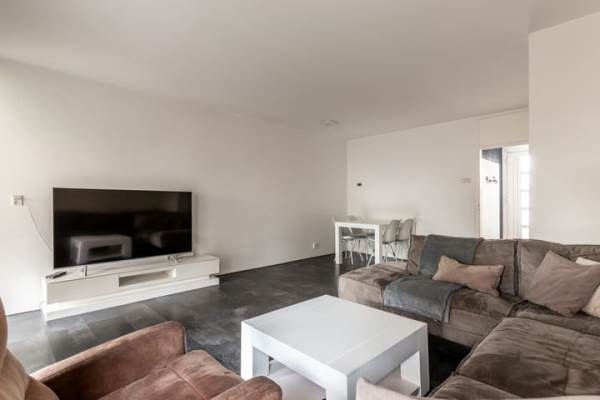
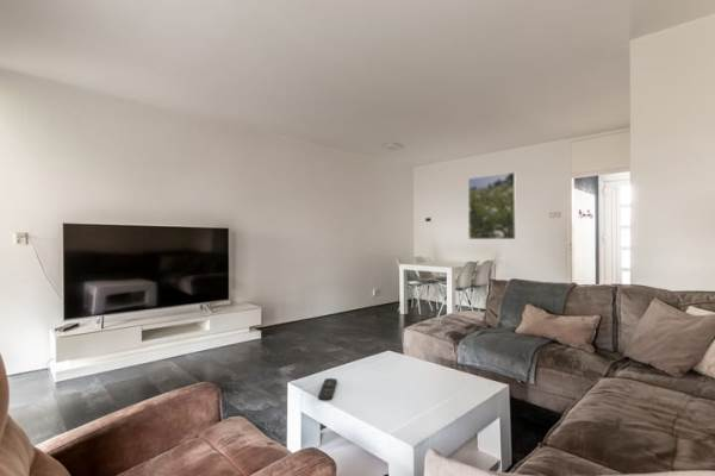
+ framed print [467,171,517,240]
+ remote control [317,377,338,401]
